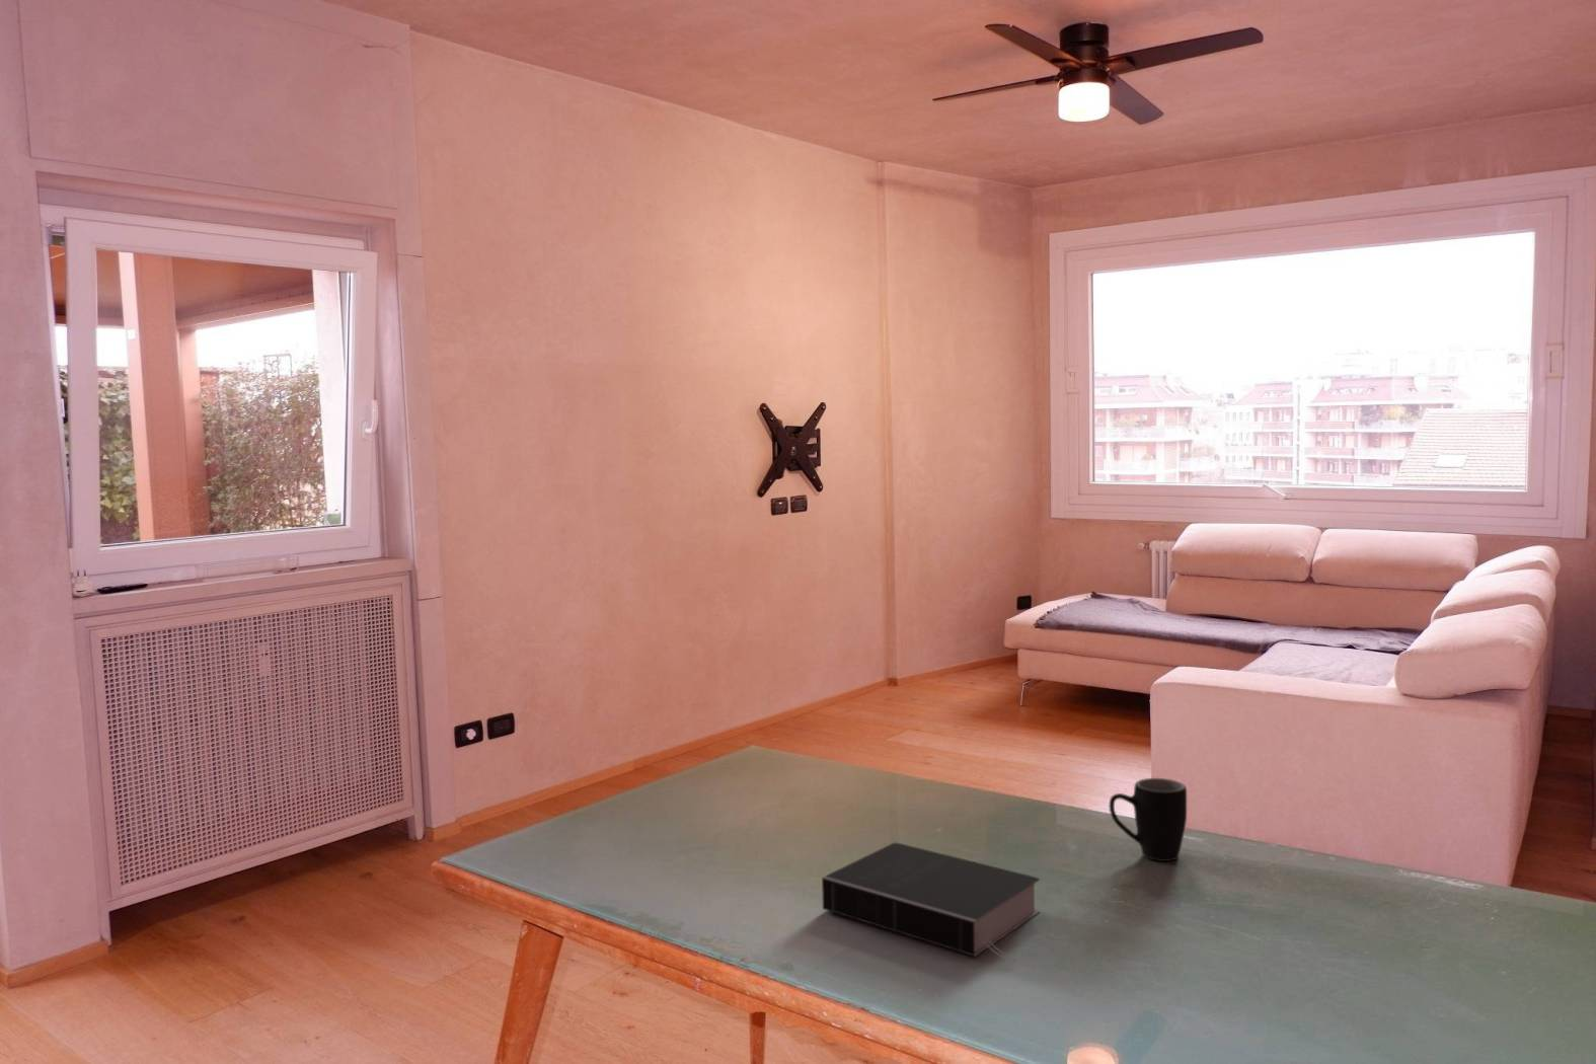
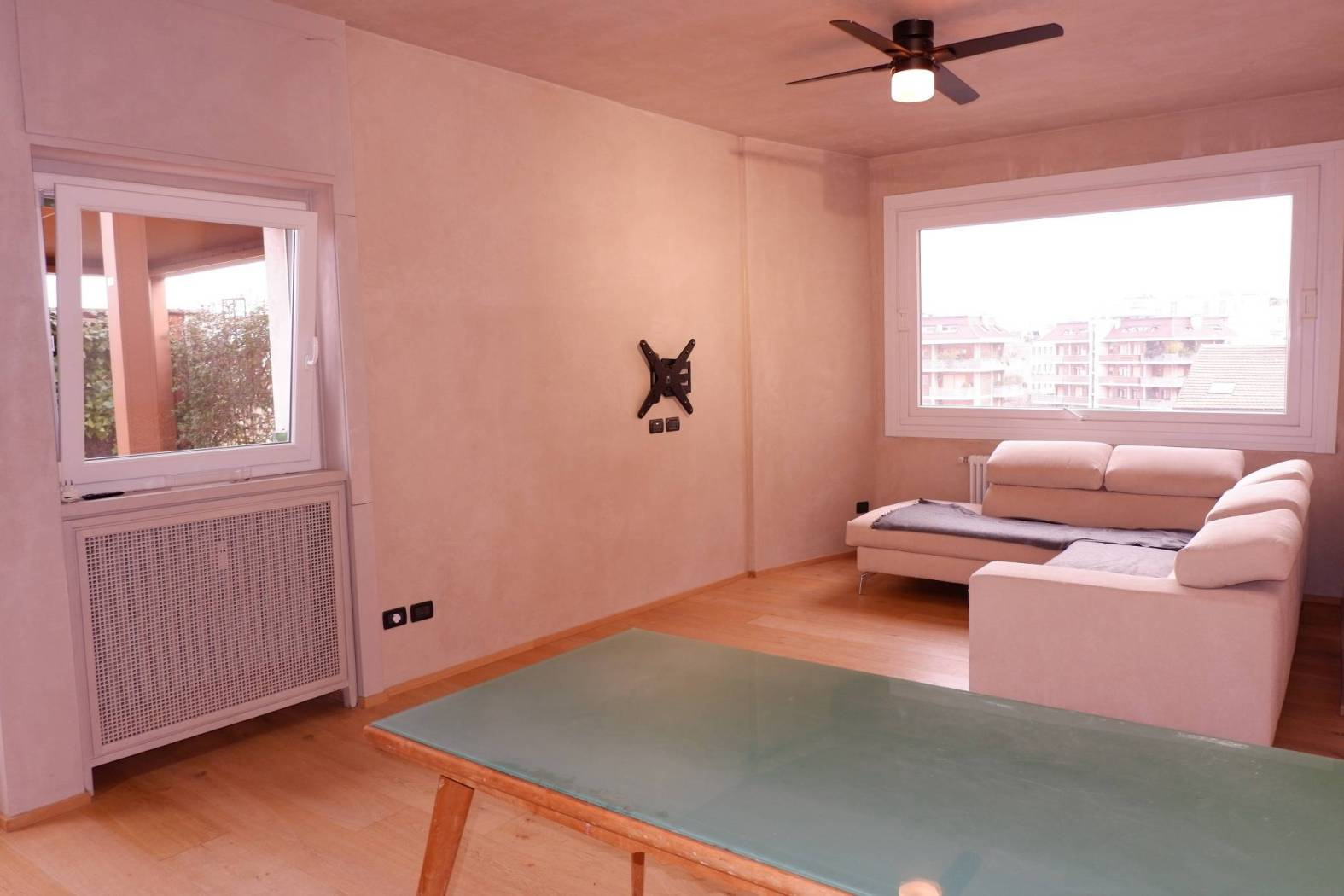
- book [821,842,1040,964]
- mug [1109,778,1188,862]
